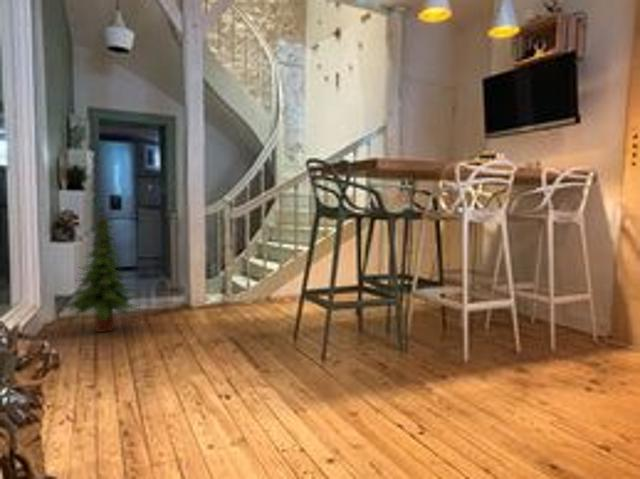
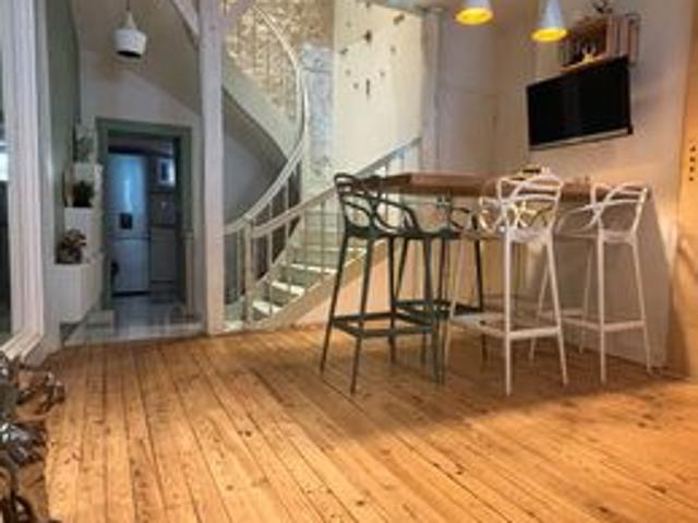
- tree [62,215,143,333]
